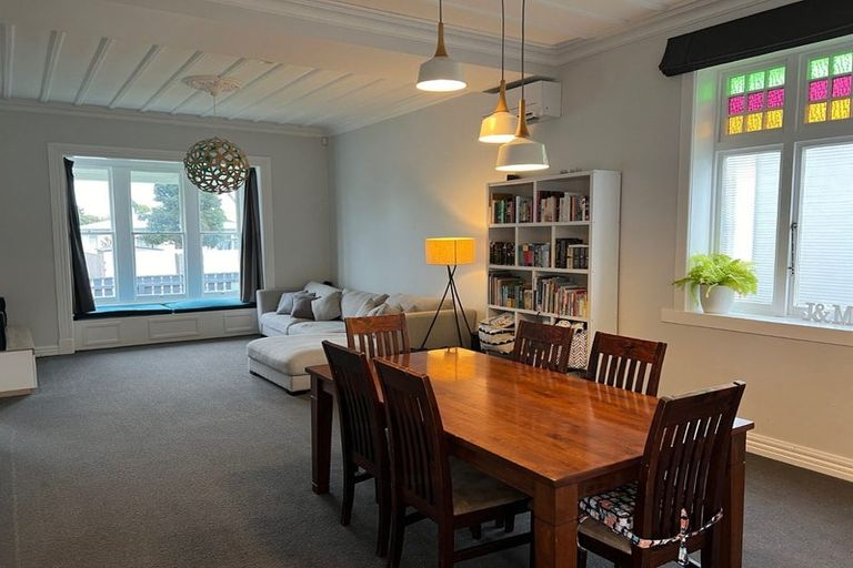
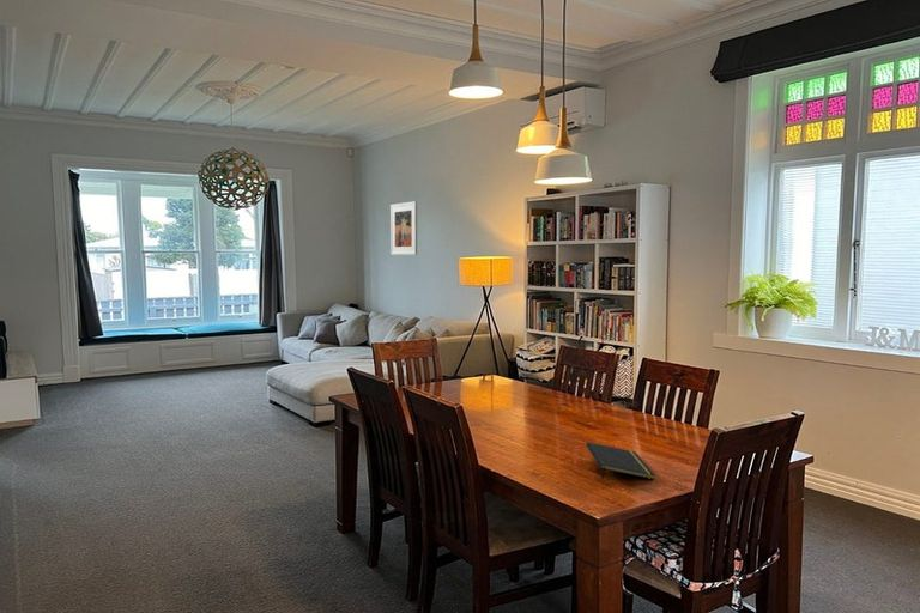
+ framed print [389,200,418,256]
+ notepad [586,441,656,481]
